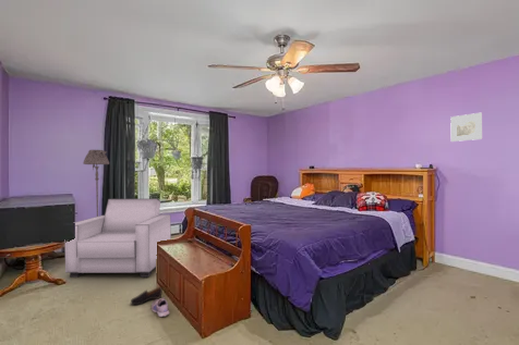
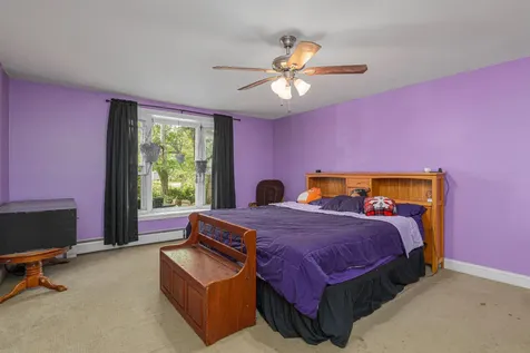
- shoe [130,286,164,306]
- armchair [64,197,172,278]
- shoe [150,297,170,318]
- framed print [449,112,483,143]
- floor lamp [82,149,110,217]
